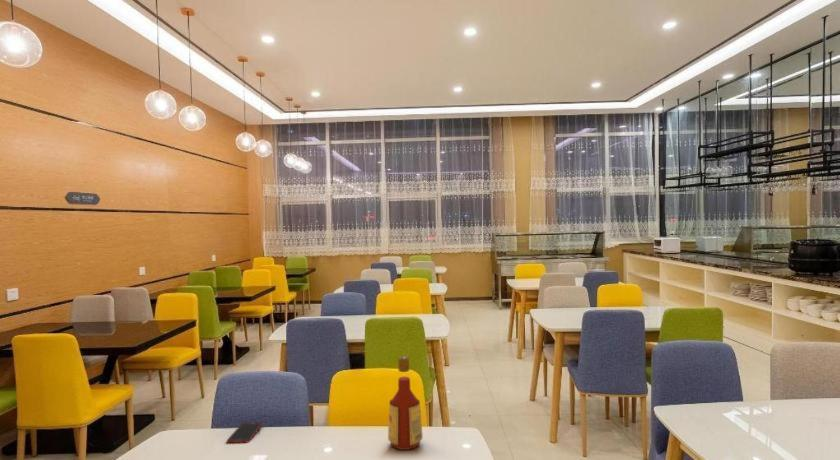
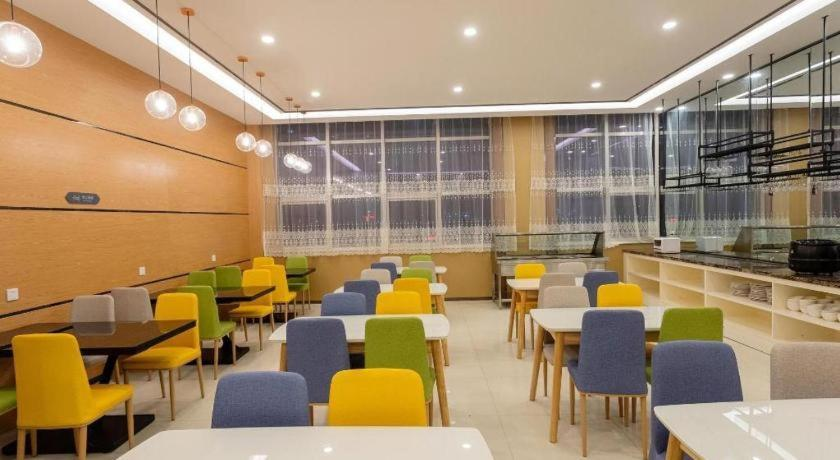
- bottle [387,355,424,451]
- cell phone [226,421,264,444]
